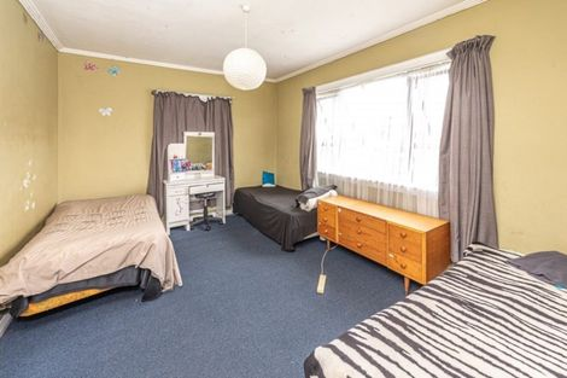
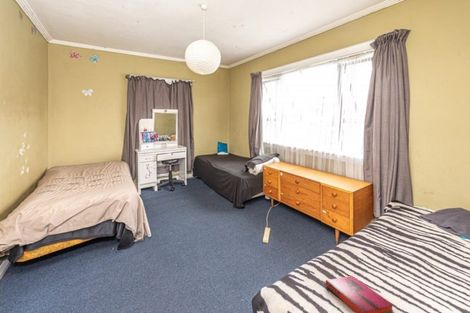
+ hardback book [324,275,394,313]
